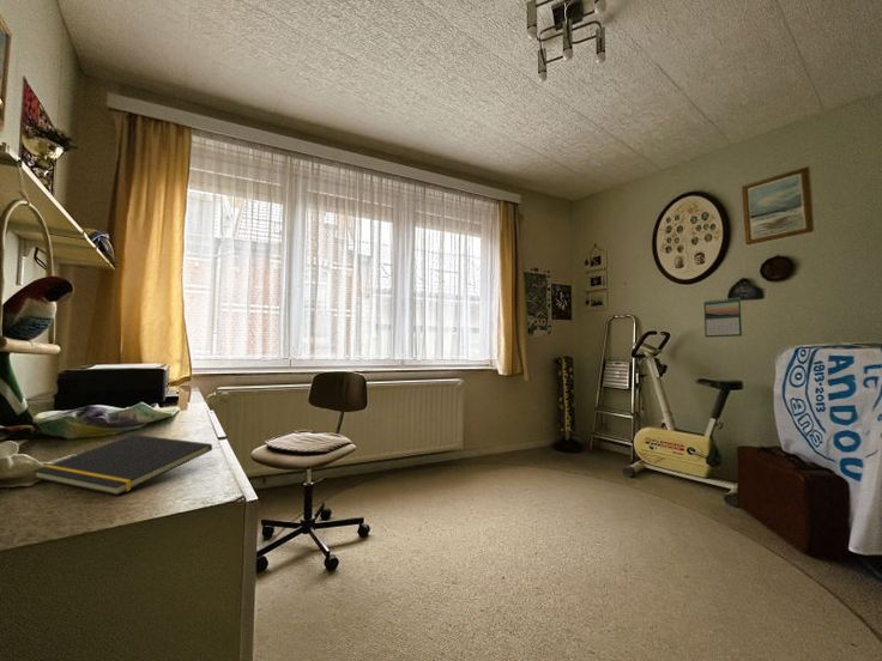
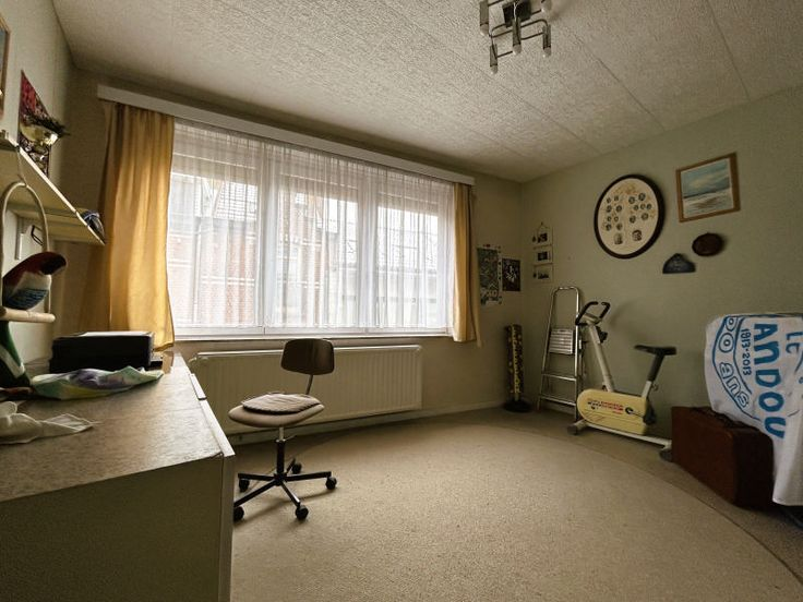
- notepad [32,433,213,497]
- calendar [703,297,743,339]
